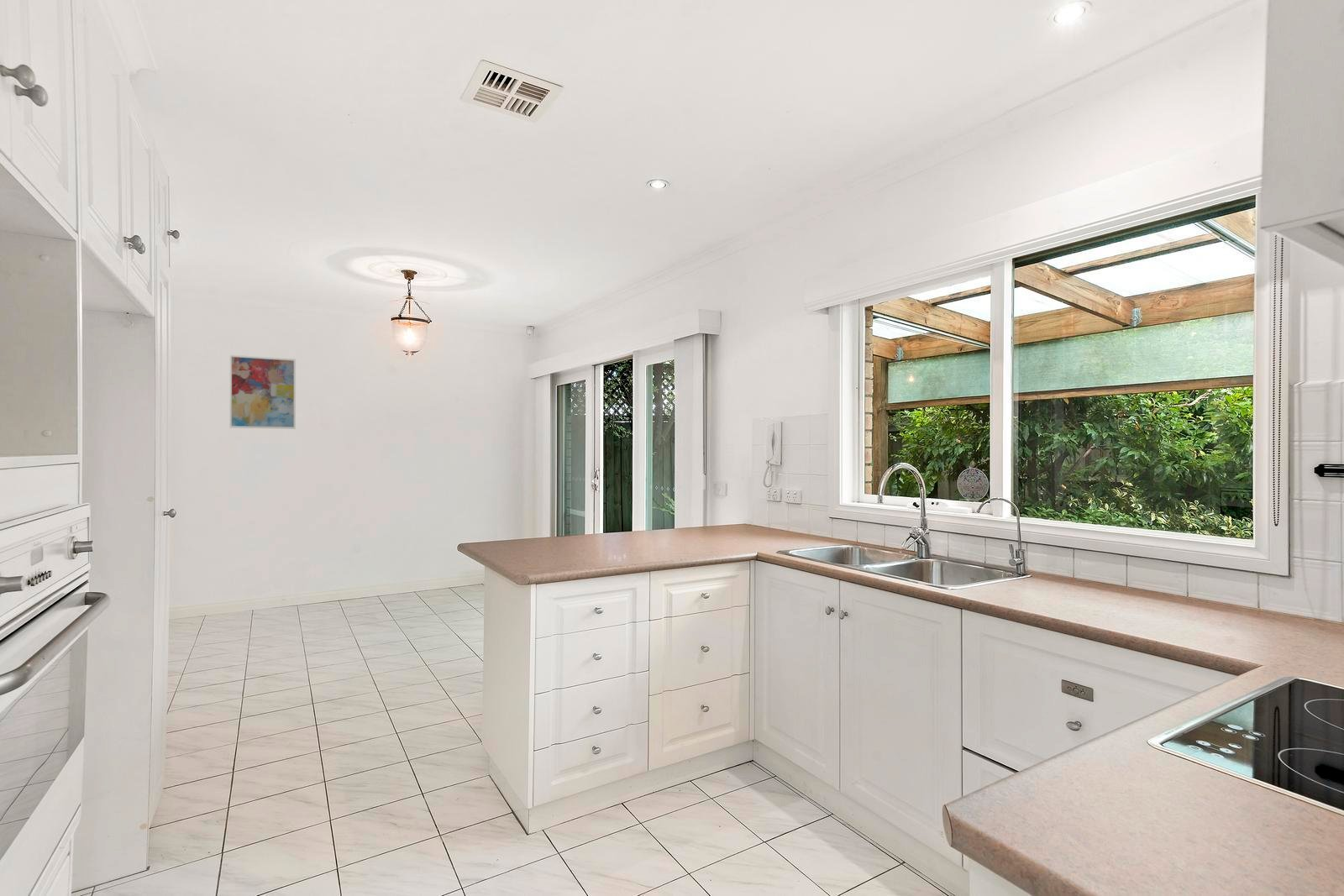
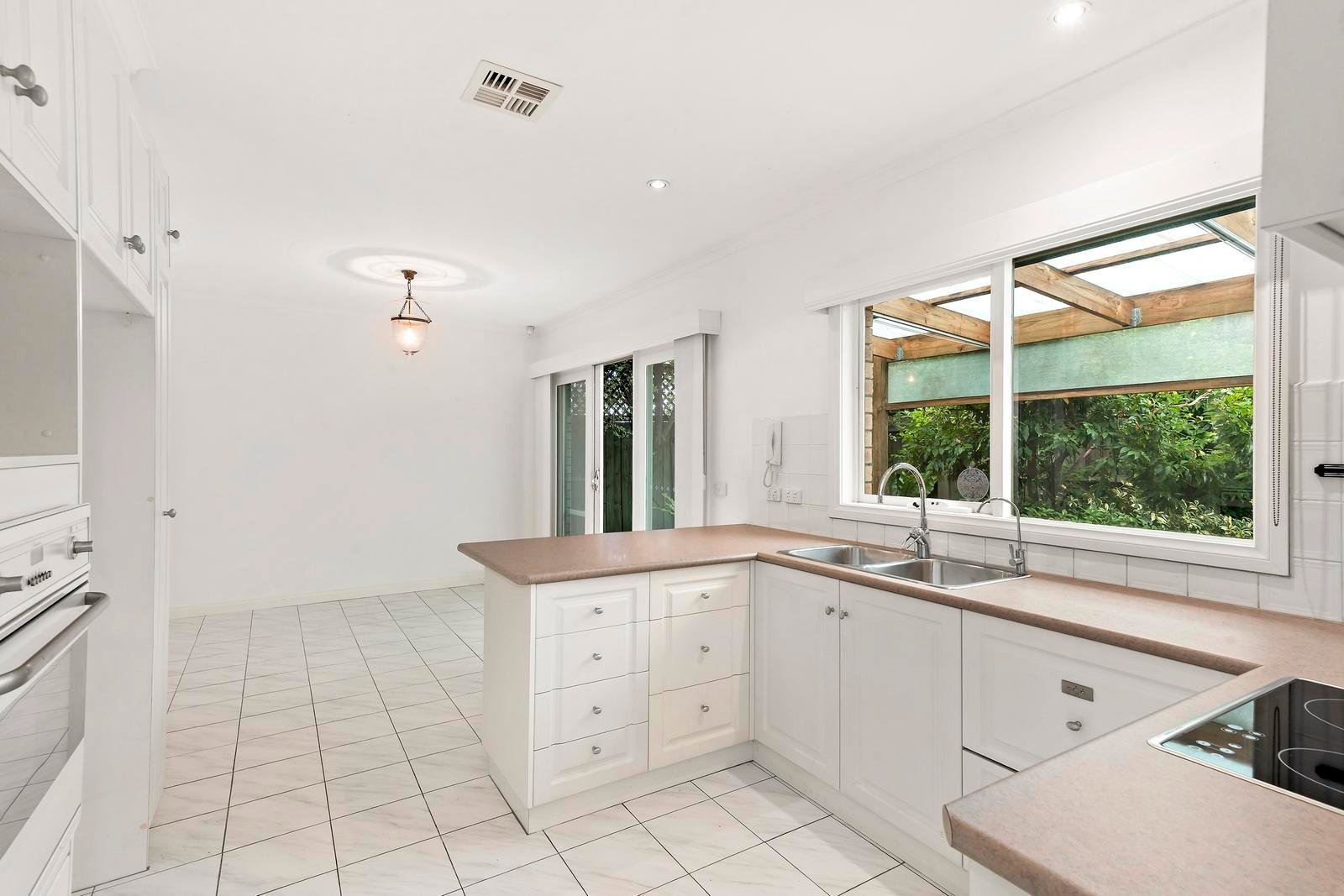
- wall art [229,354,297,430]
